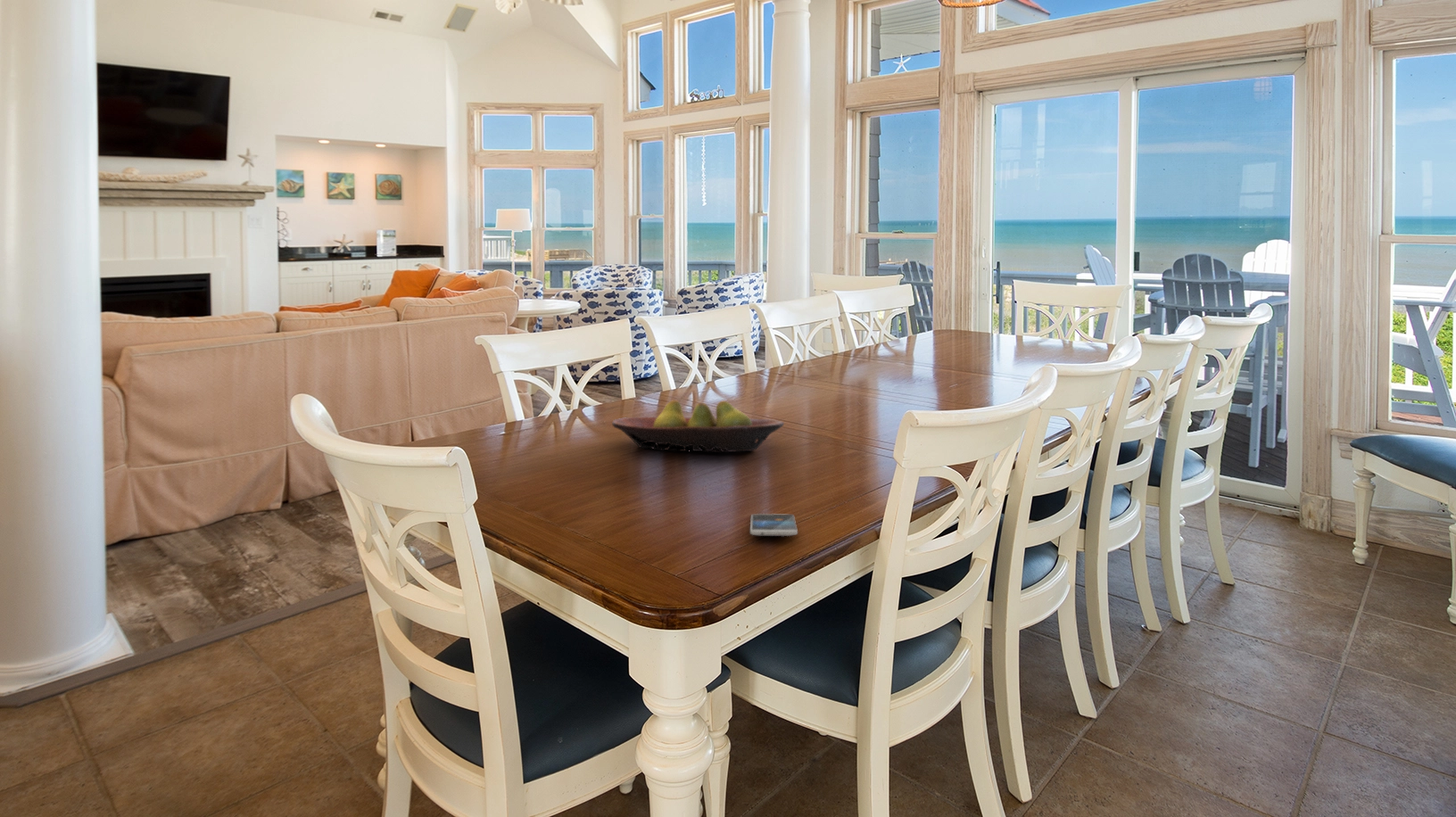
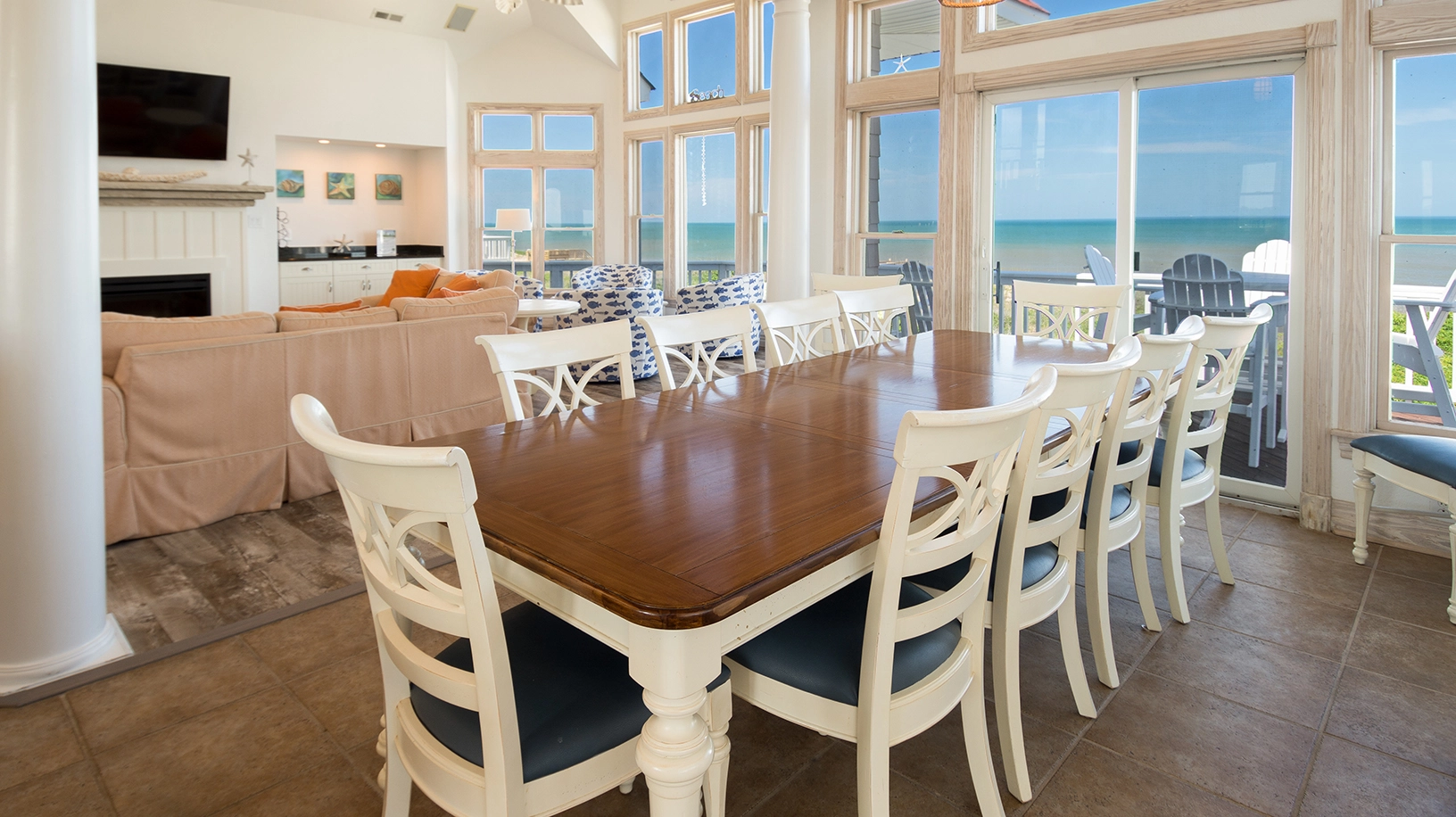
- smartphone [749,513,798,537]
- fruit bowl [611,399,785,453]
